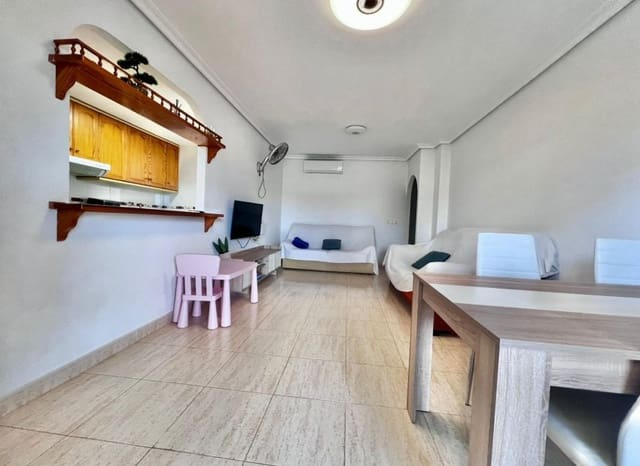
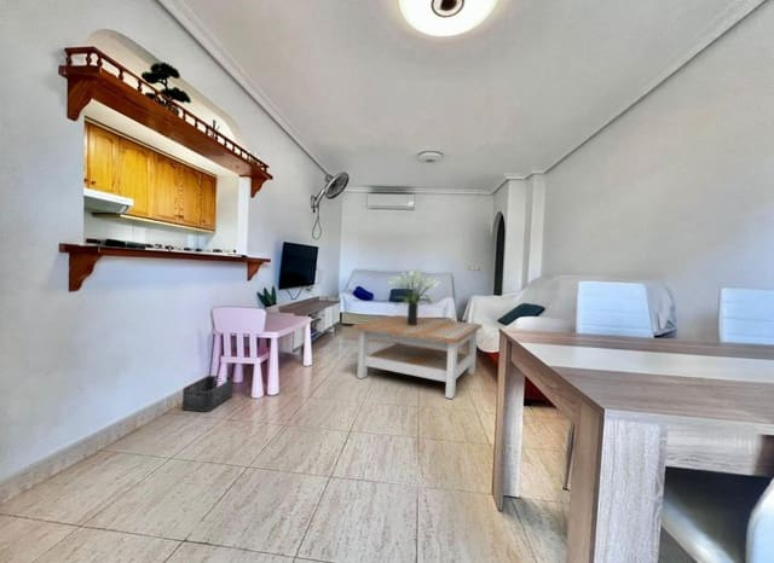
+ storage bin [181,375,233,413]
+ potted plant [387,268,441,326]
+ coffee table [351,314,483,400]
